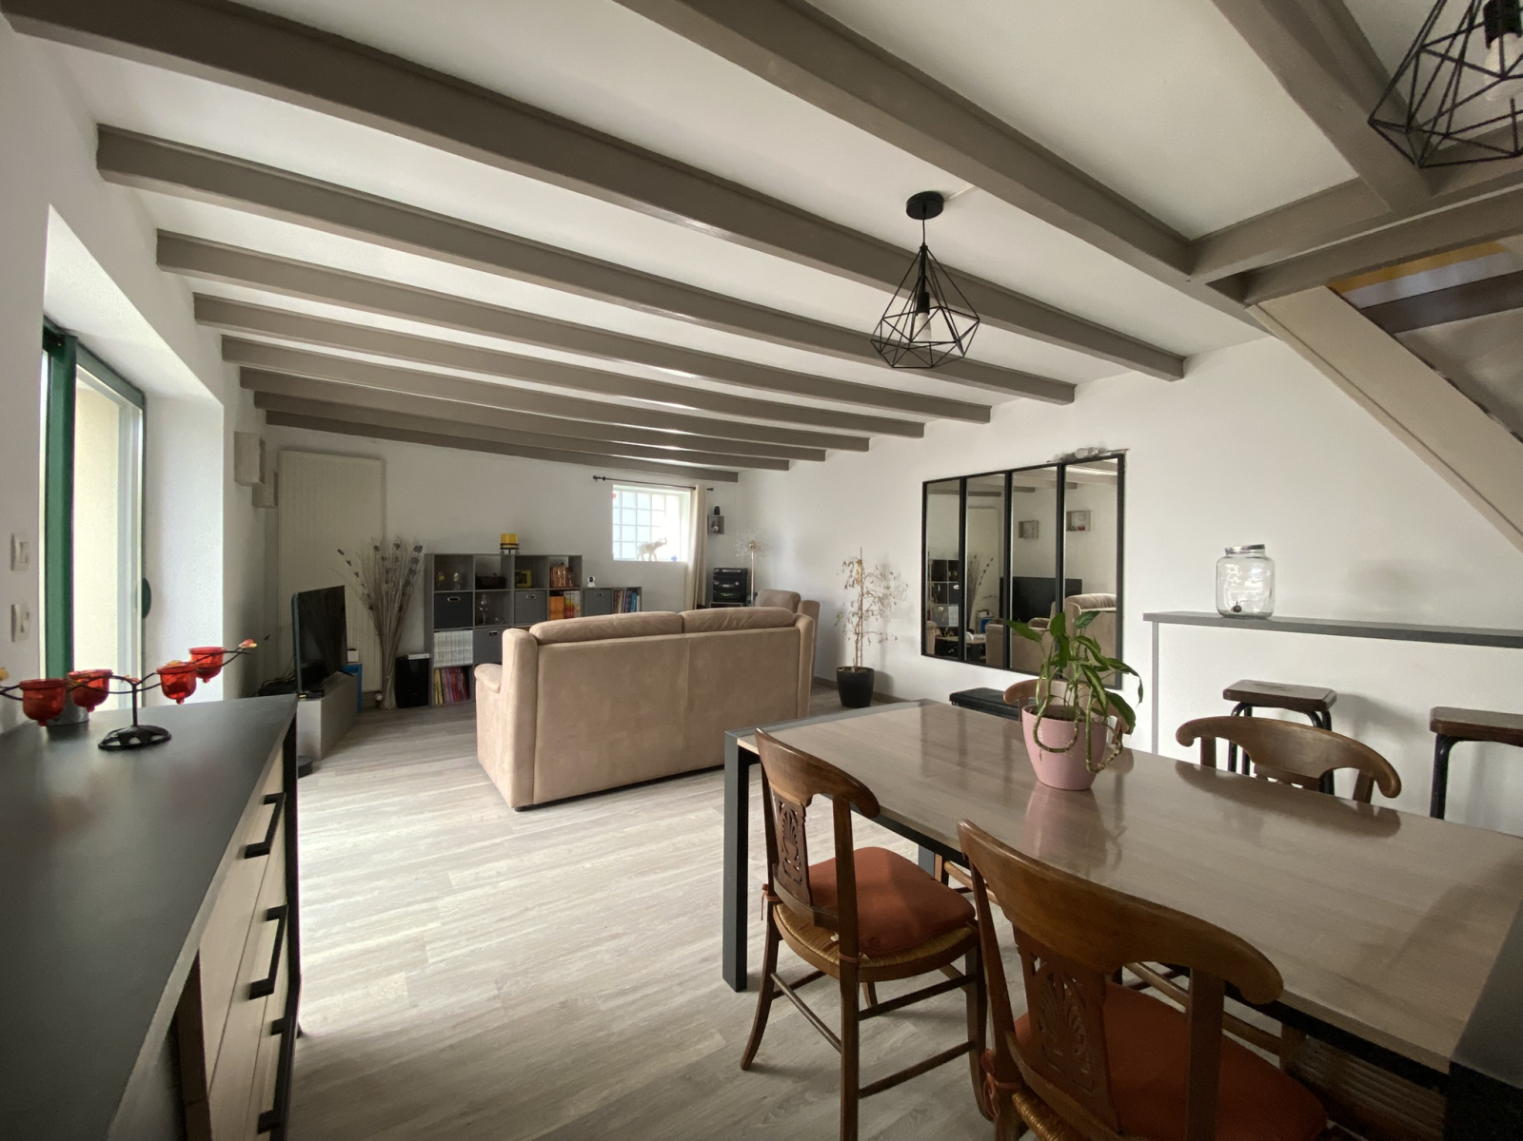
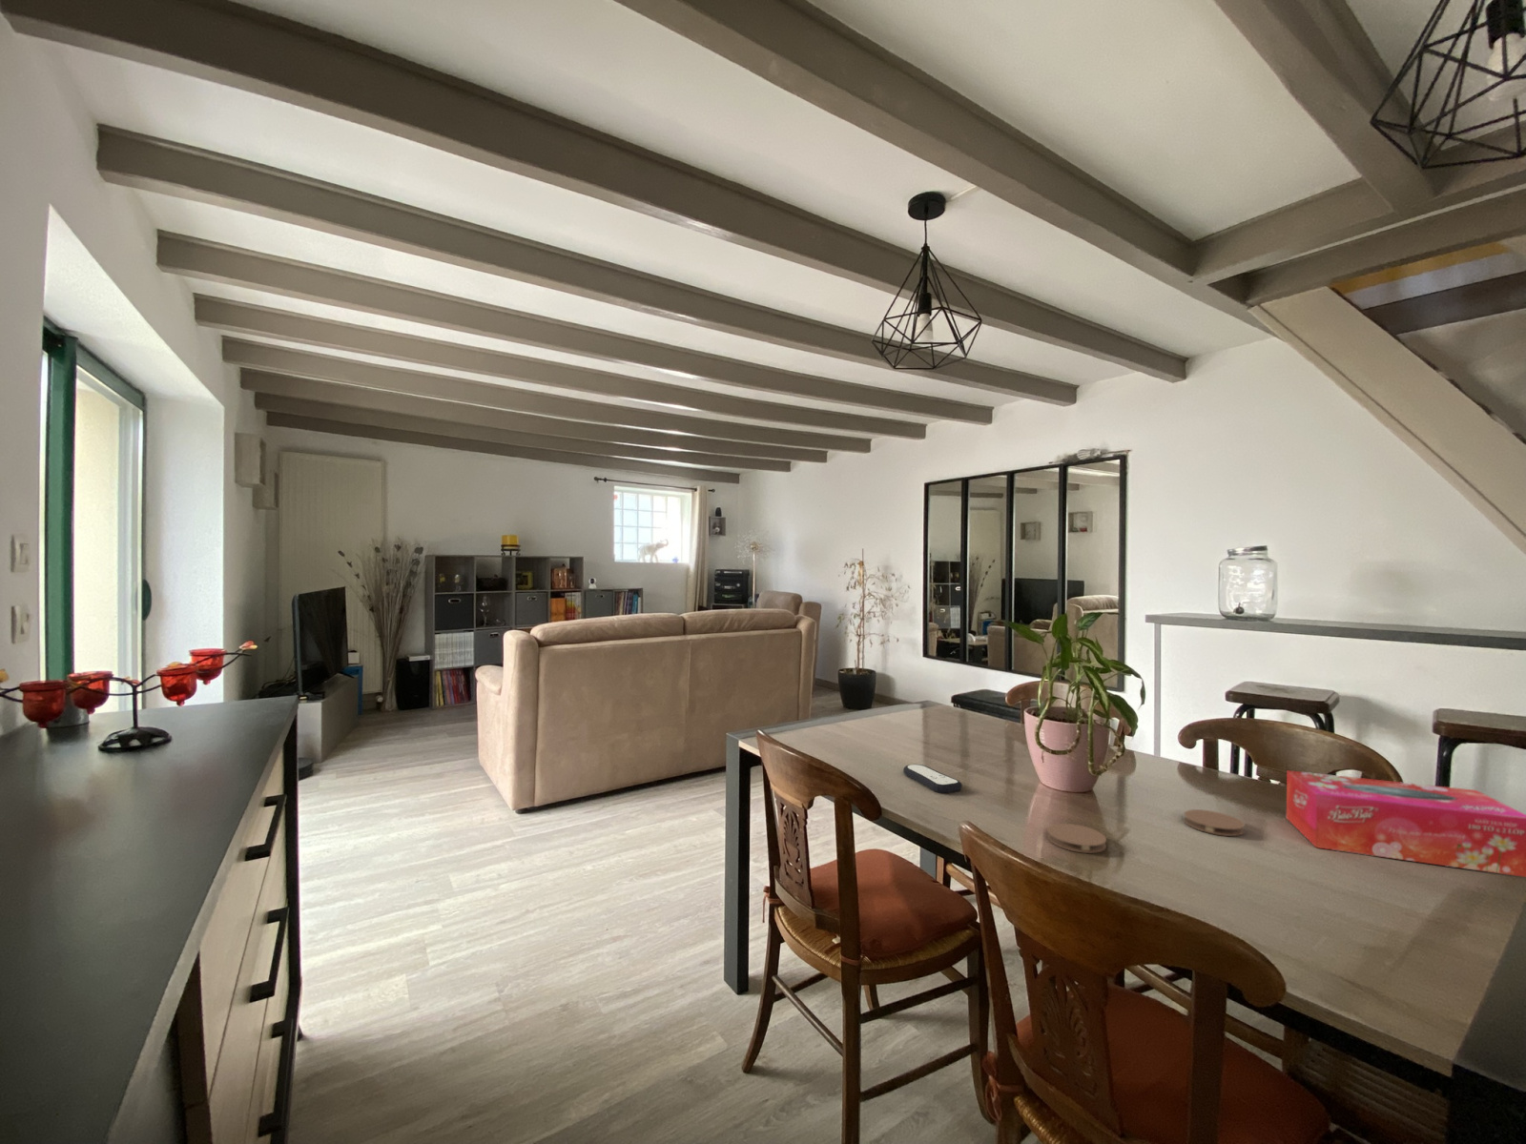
+ coaster [1182,809,1246,838]
+ remote control [902,763,964,794]
+ tissue box [1286,769,1526,878]
+ coaster [1047,823,1108,854]
